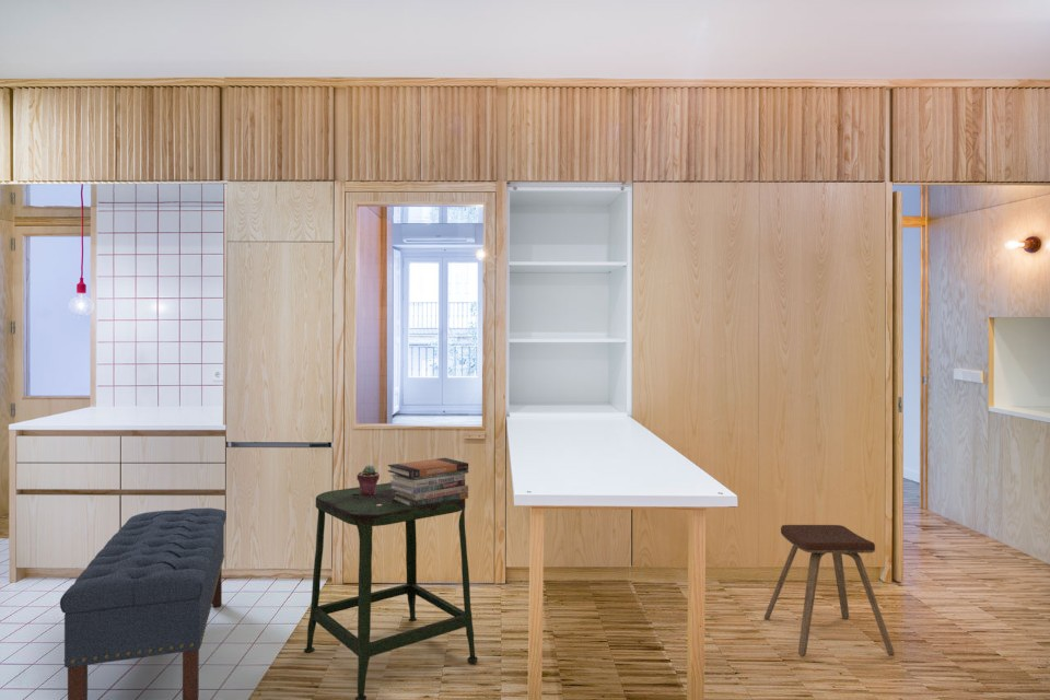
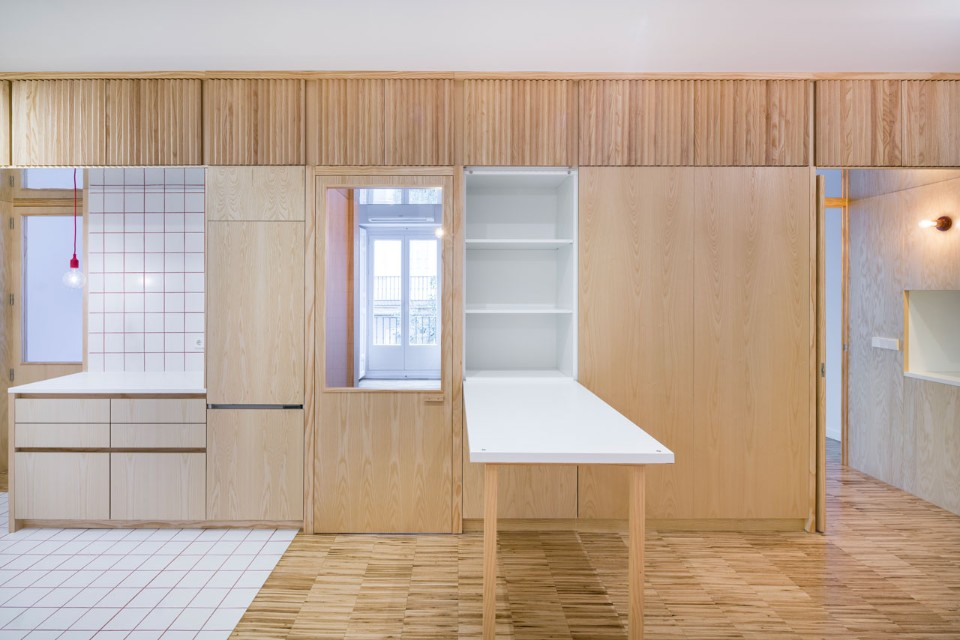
- stool [303,482,478,700]
- music stool [763,524,896,657]
- book stack [387,457,469,508]
- bench [59,508,228,700]
- potted succulent [355,464,381,495]
